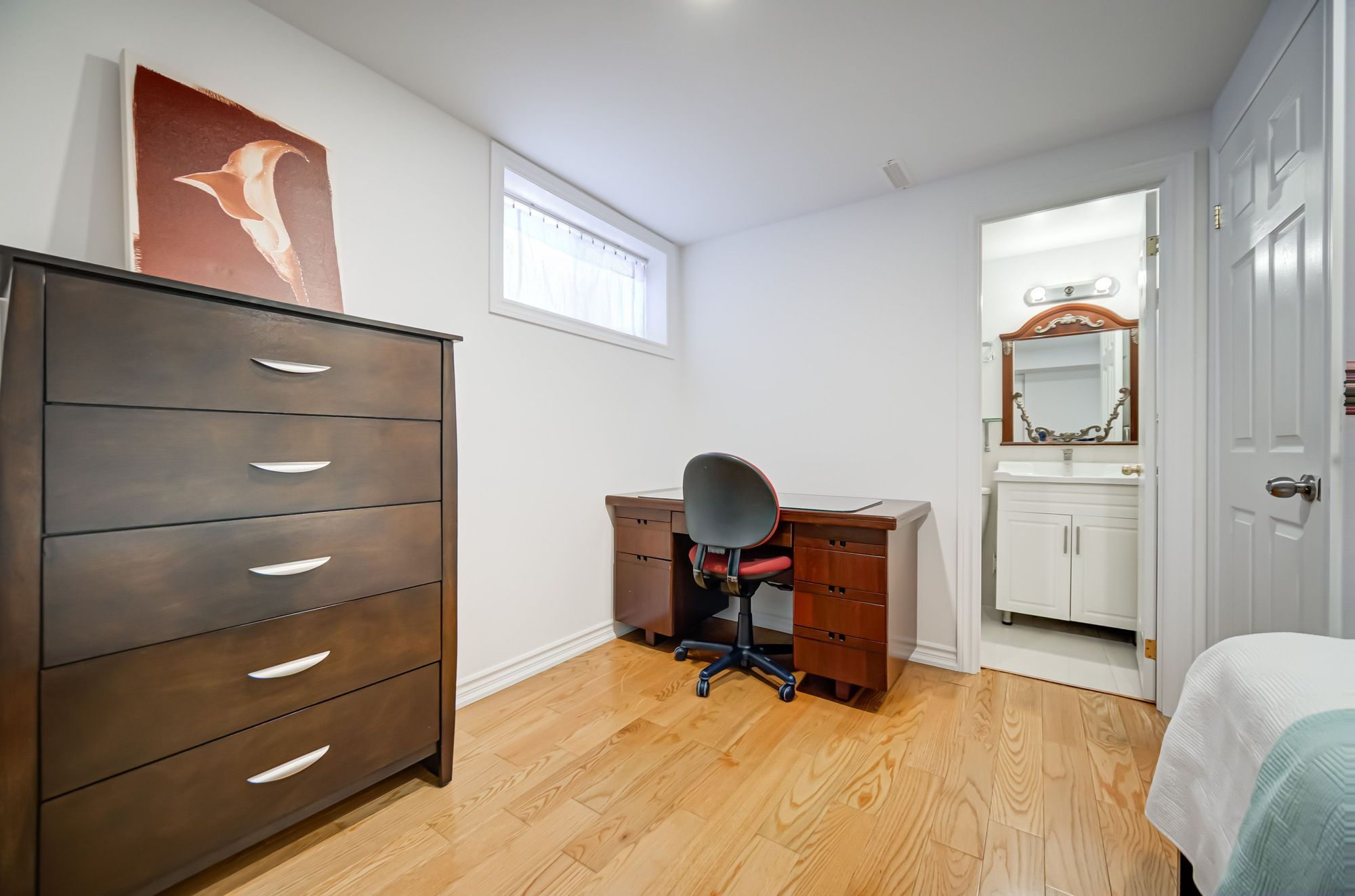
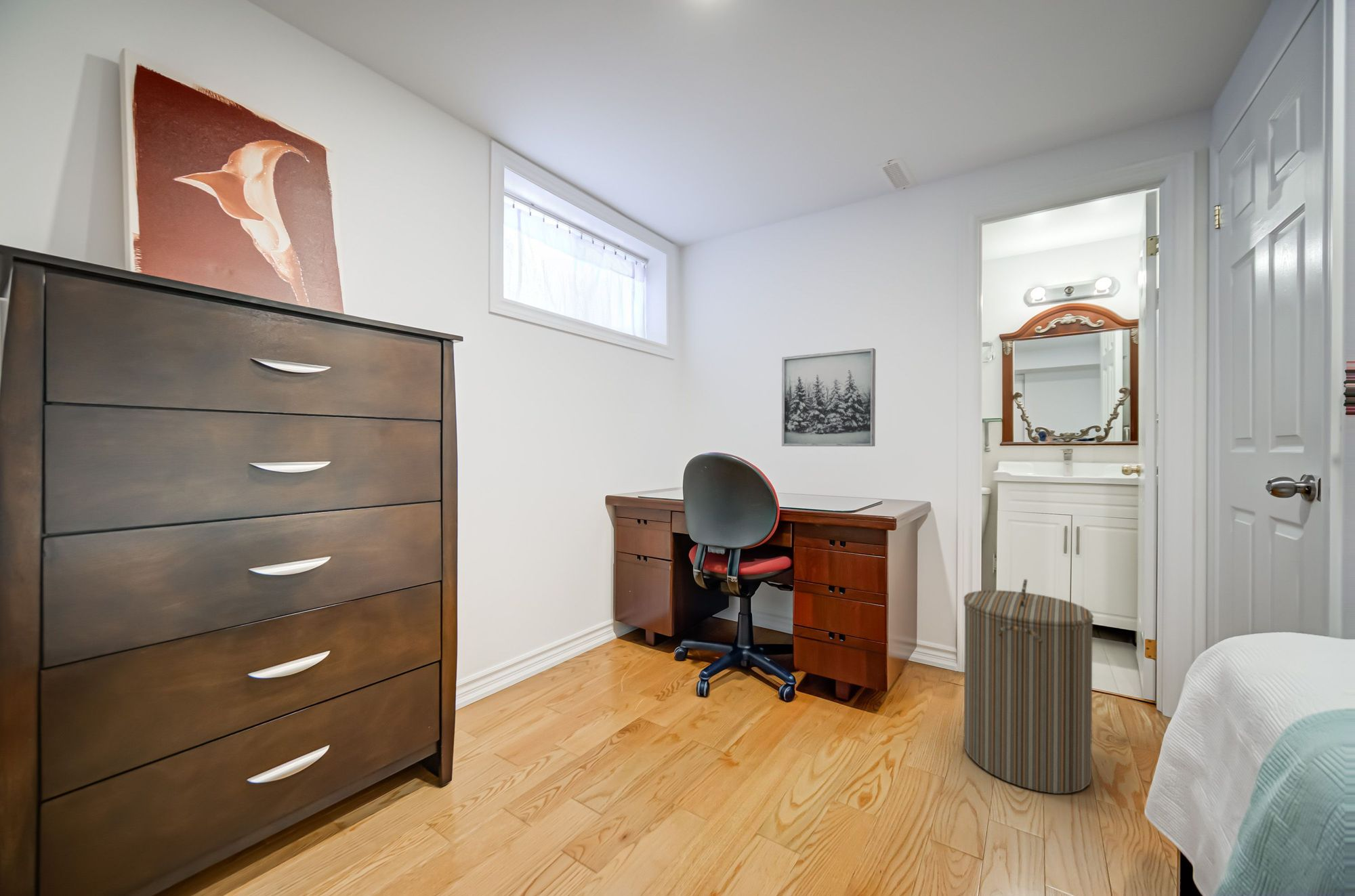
+ wall art [781,347,876,447]
+ laundry hamper [963,578,1094,794]
